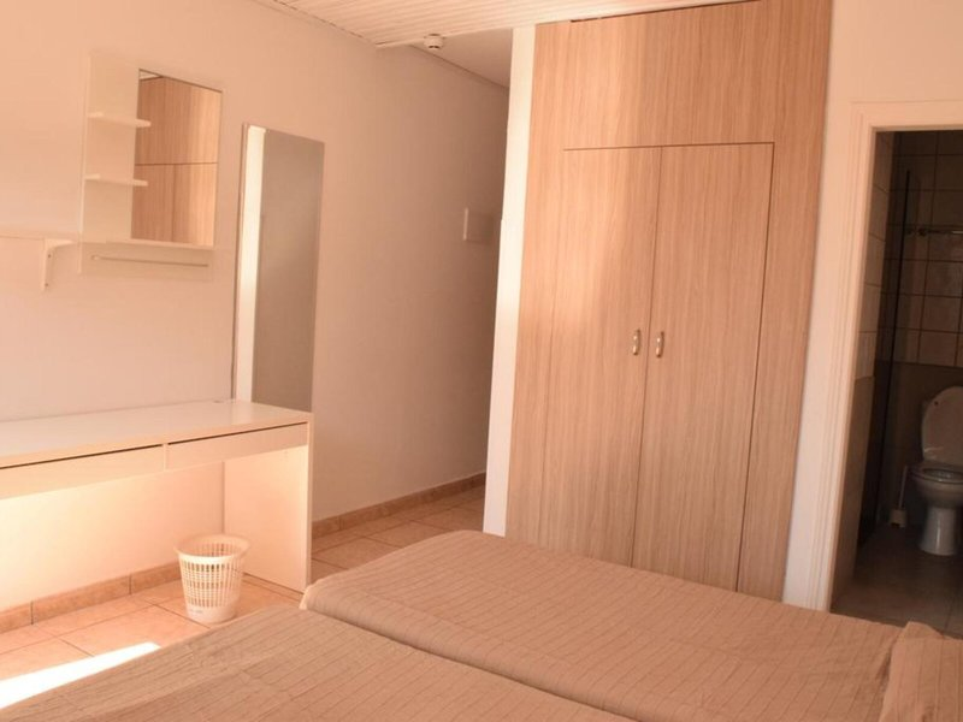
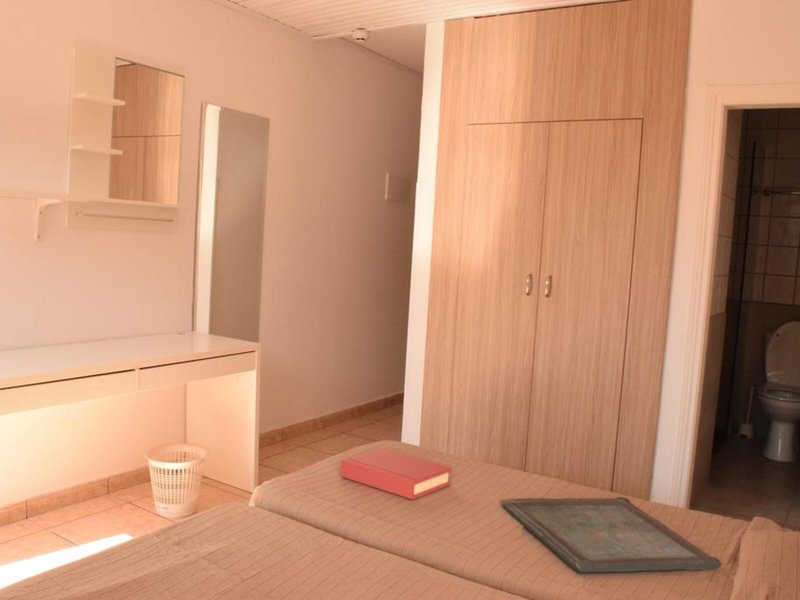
+ hardback book [339,447,453,501]
+ serving tray [500,496,723,574]
